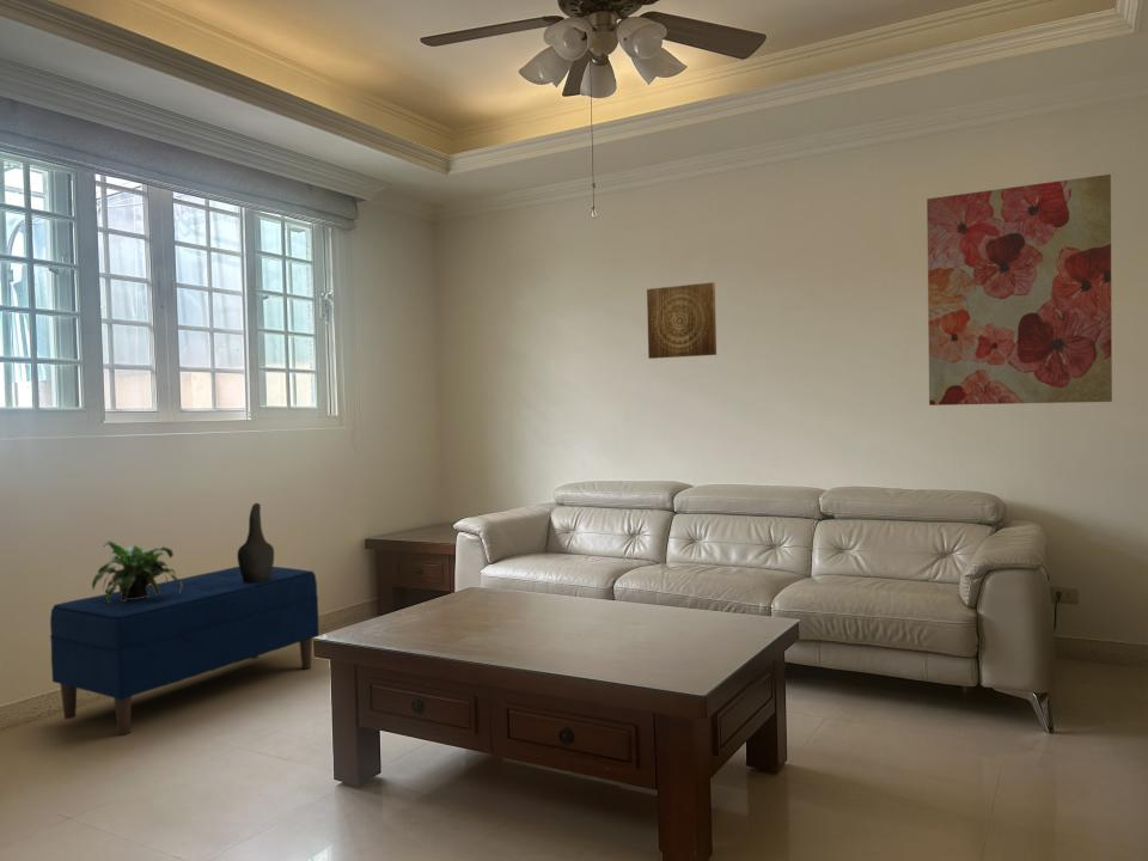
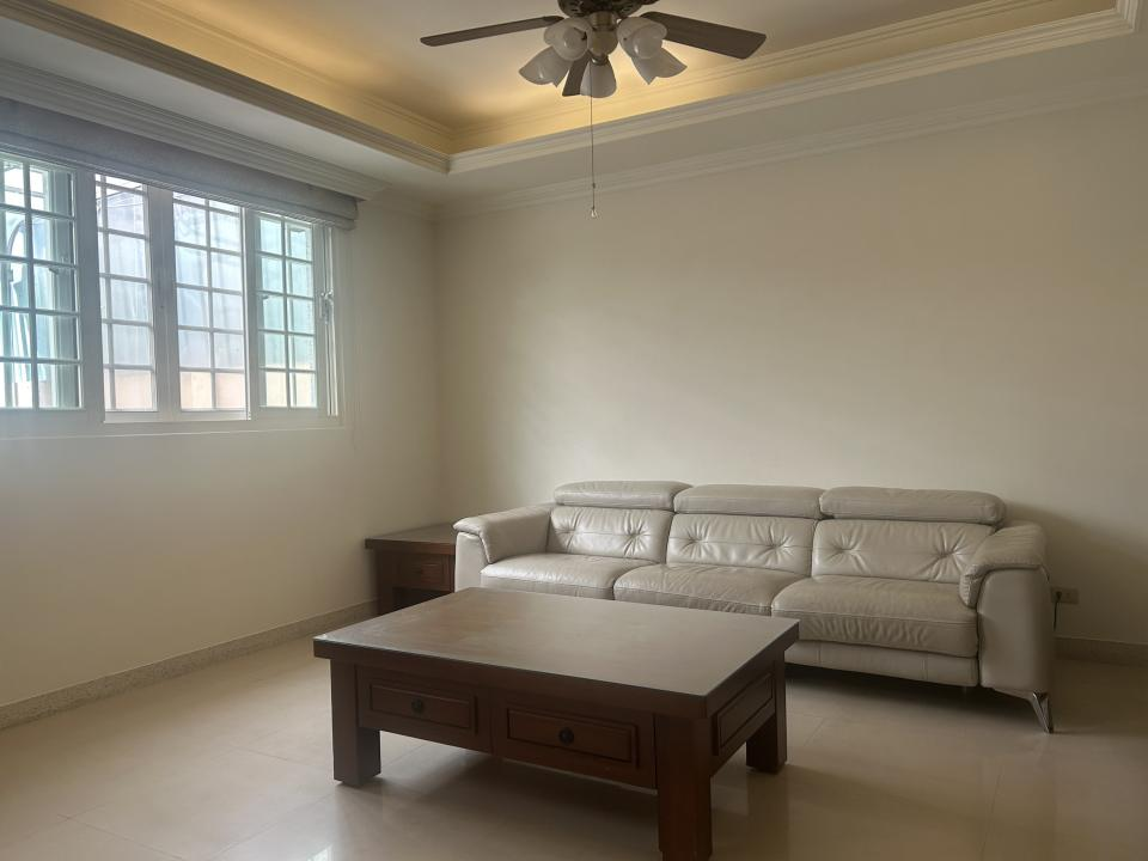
- wall art [926,173,1113,407]
- wall art [646,281,718,360]
- potted plant [91,539,182,603]
- bench [49,566,320,737]
- decorative vase [236,502,275,582]
